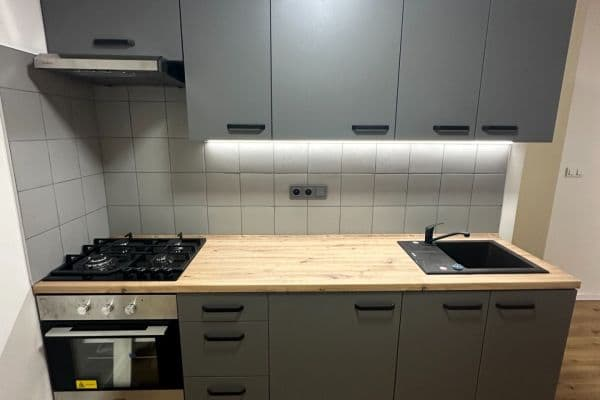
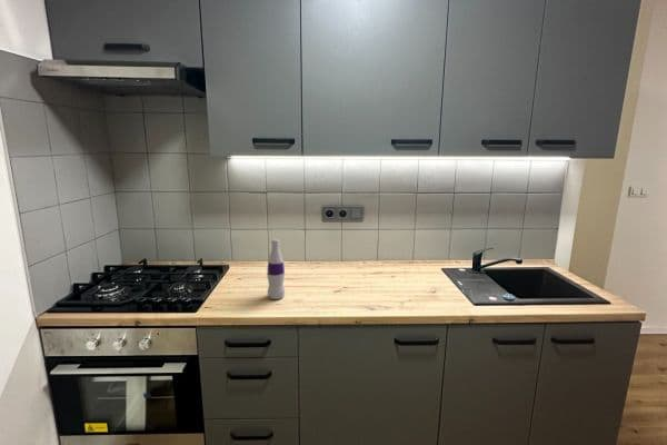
+ bottle [266,238,286,300]
